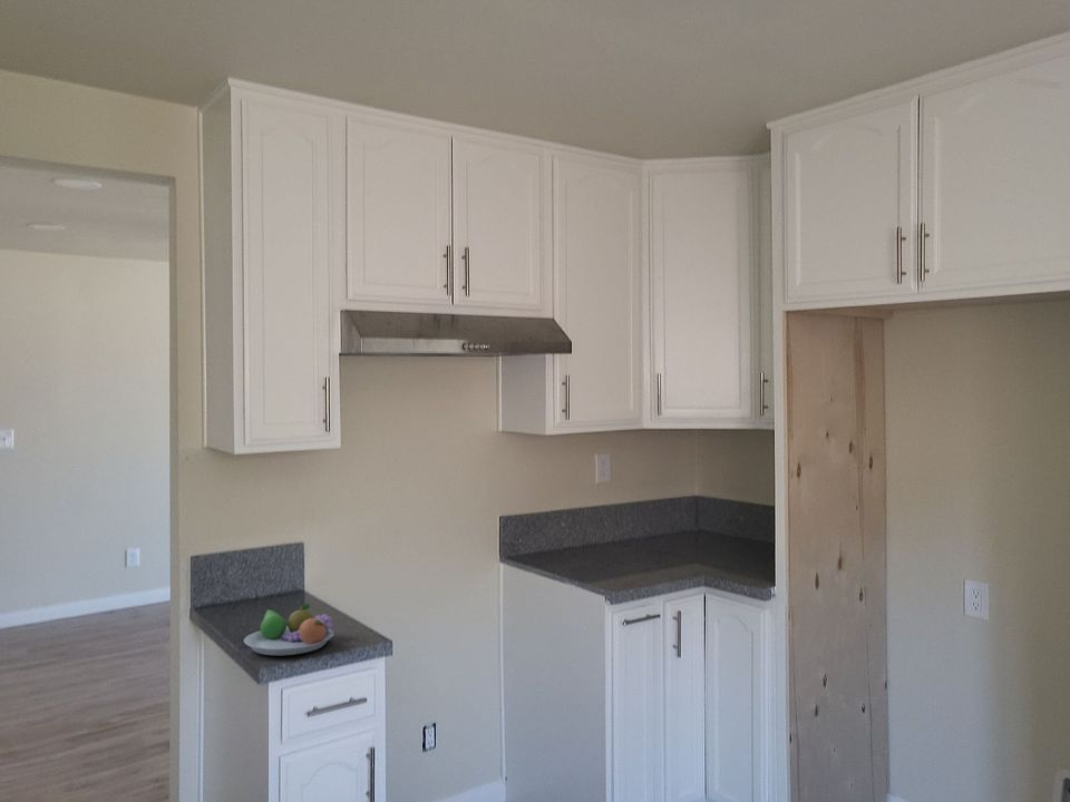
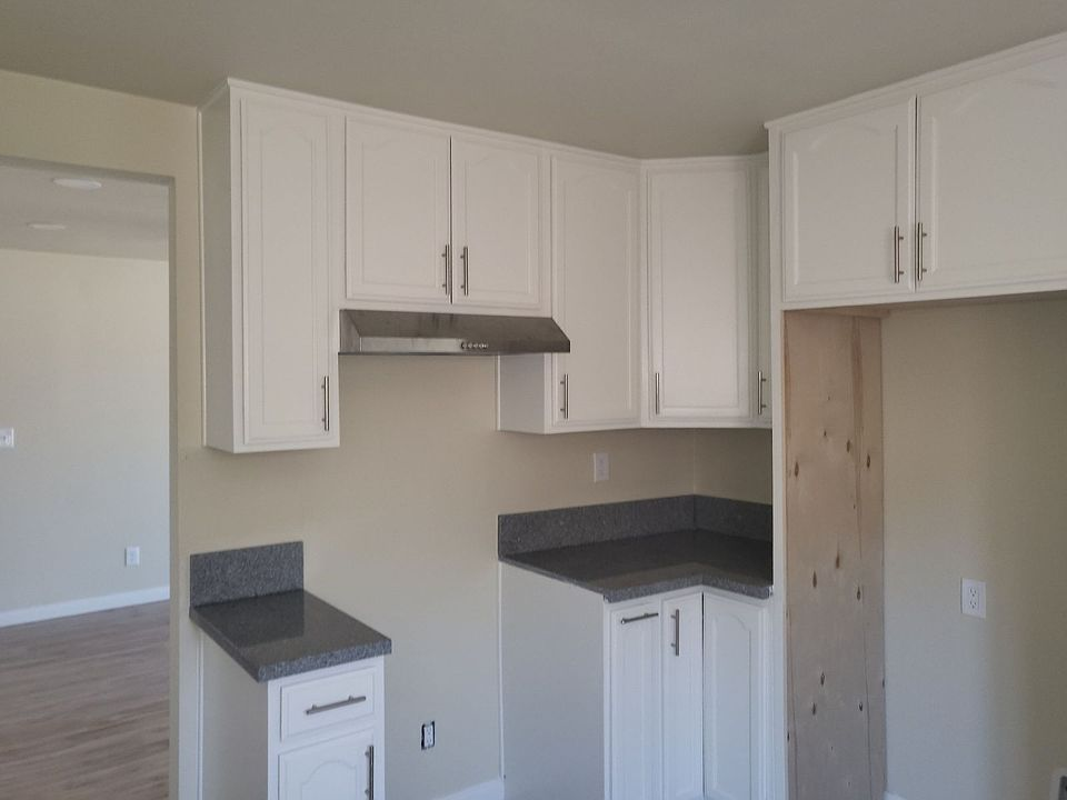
- fruit bowl [243,603,334,656]
